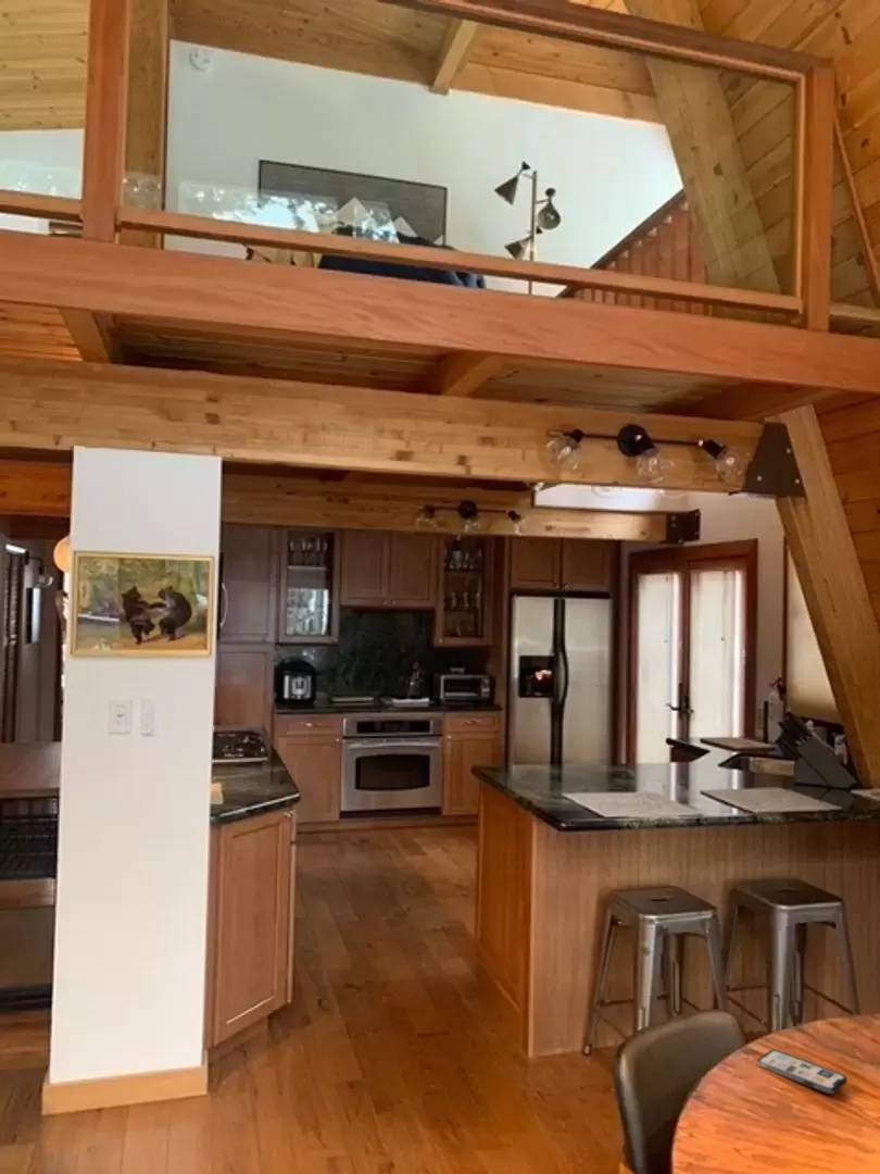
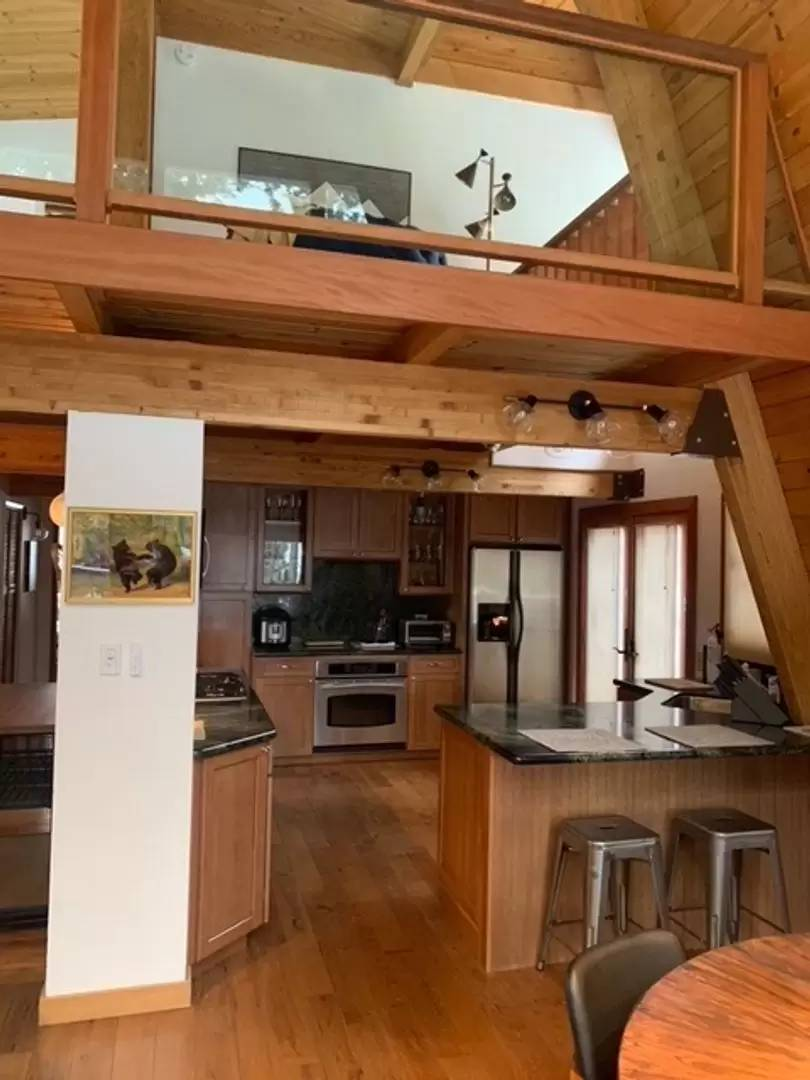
- phone case [756,1049,848,1095]
